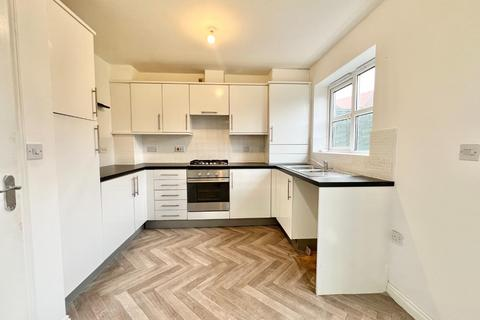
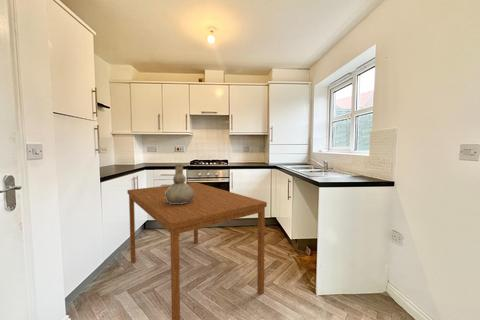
+ vase [165,163,194,204]
+ dining table [126,182,268,320]
